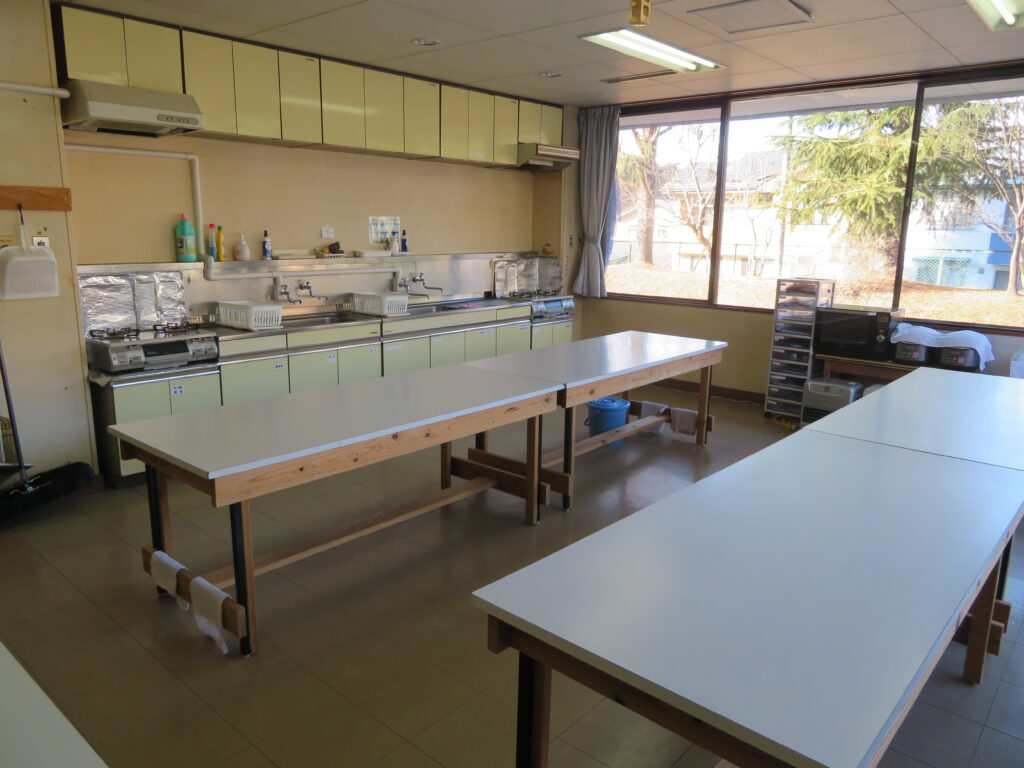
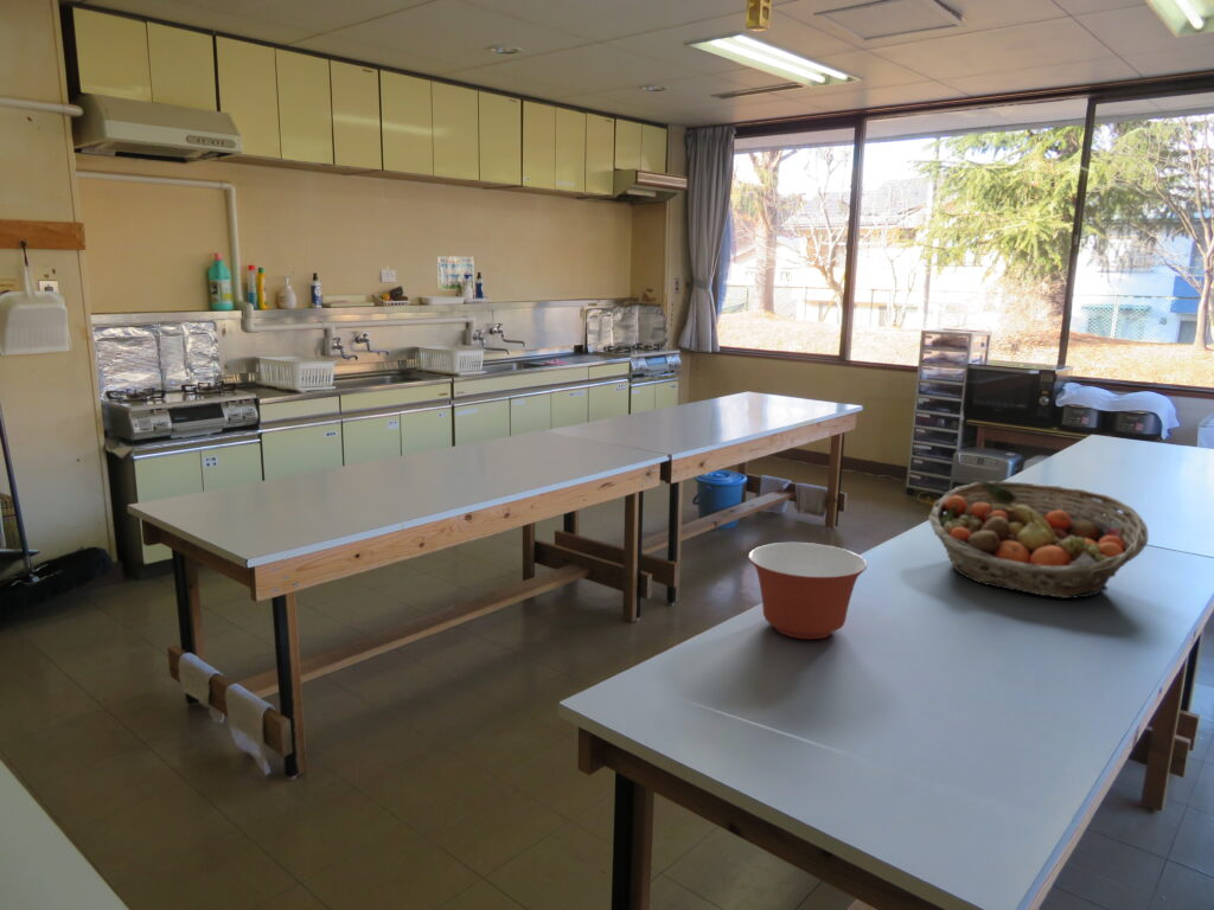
+ fruit basket [927,480,1149,600]
+ mixing bowl [747,541,869,640]
